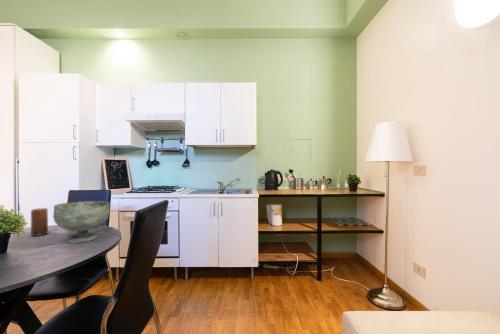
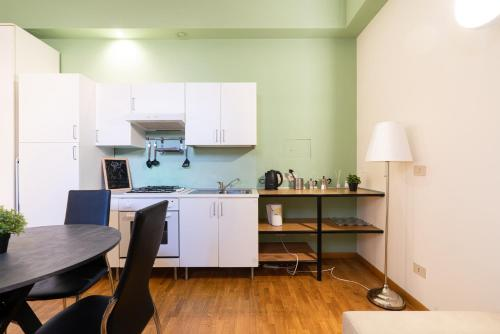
- decorative bowl [52,200,111,244]
- candle [30,207,49,237]
